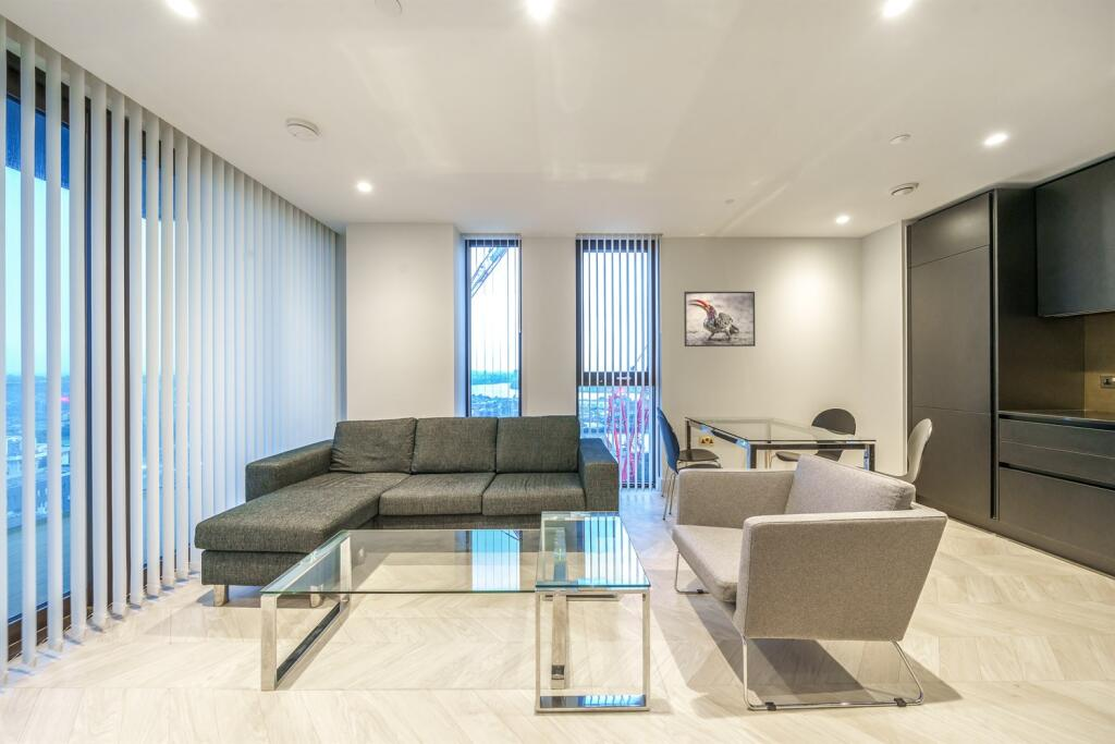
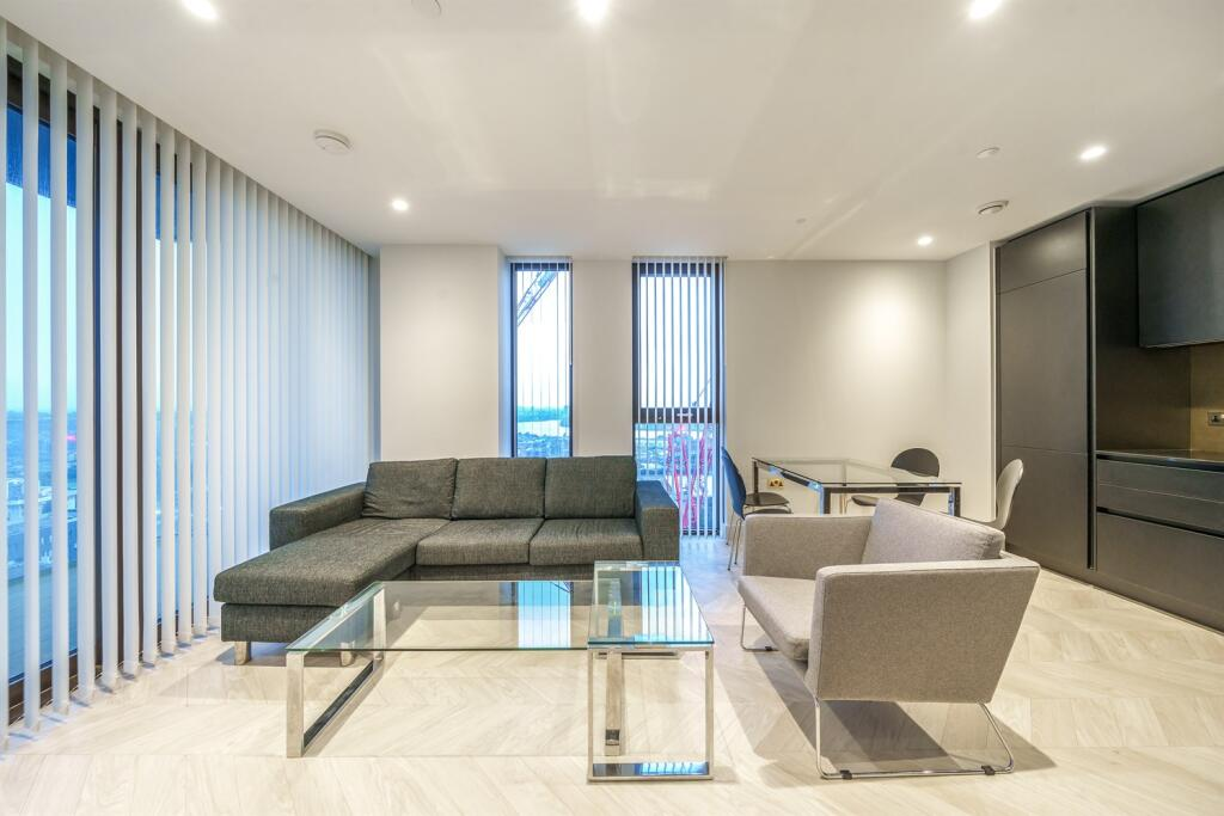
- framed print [683,291,757,347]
